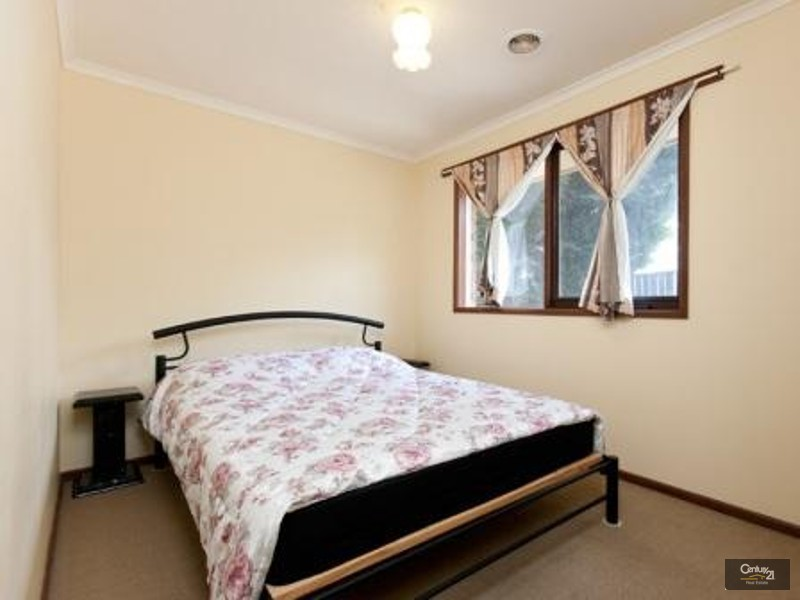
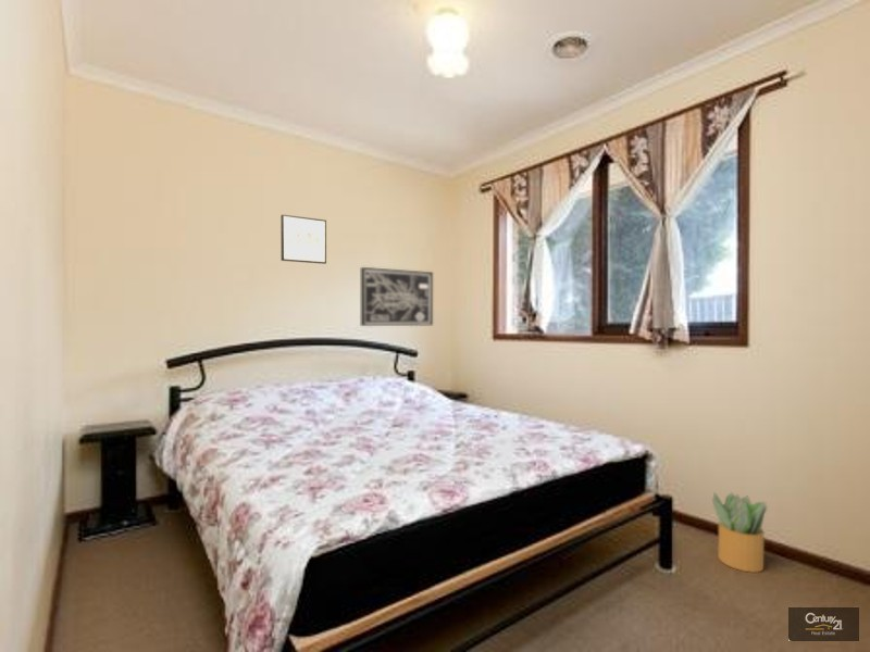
+ potted plant [711,491,768,574]
+ wall art [279,214,327,265]
+ wall art [360,266,434,327]
